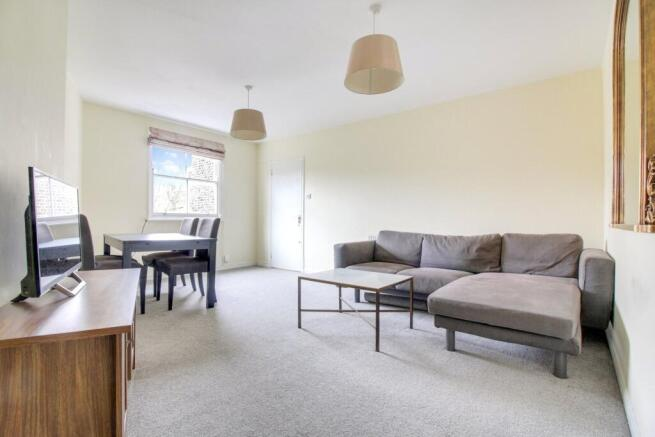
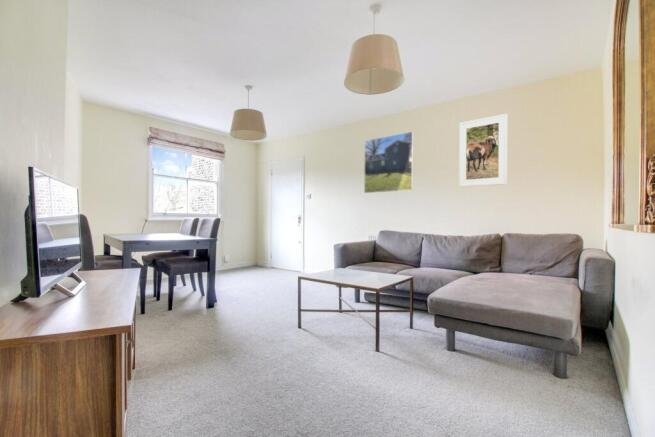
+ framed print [363,131,414,194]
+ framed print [458,113,508,188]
